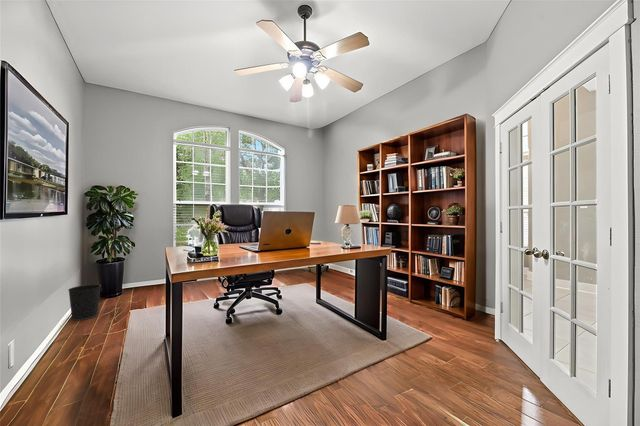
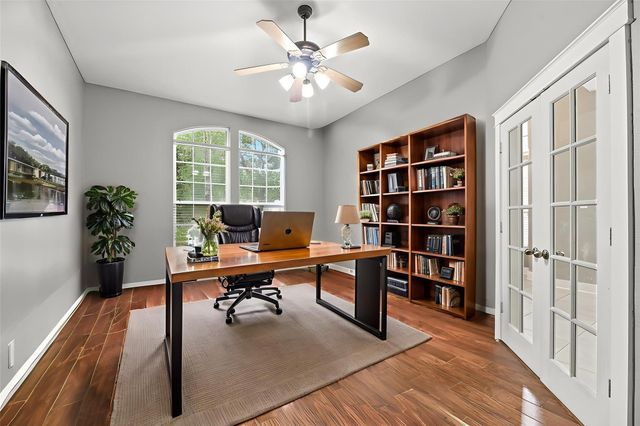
- wastebasket [67,283,102,321]
